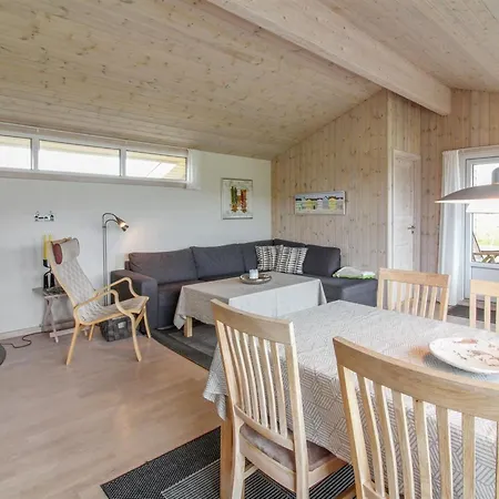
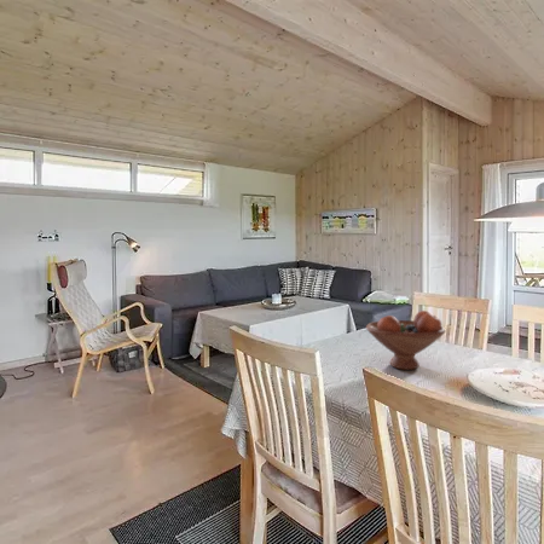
+ fruit bowl [365,309,446,371]
